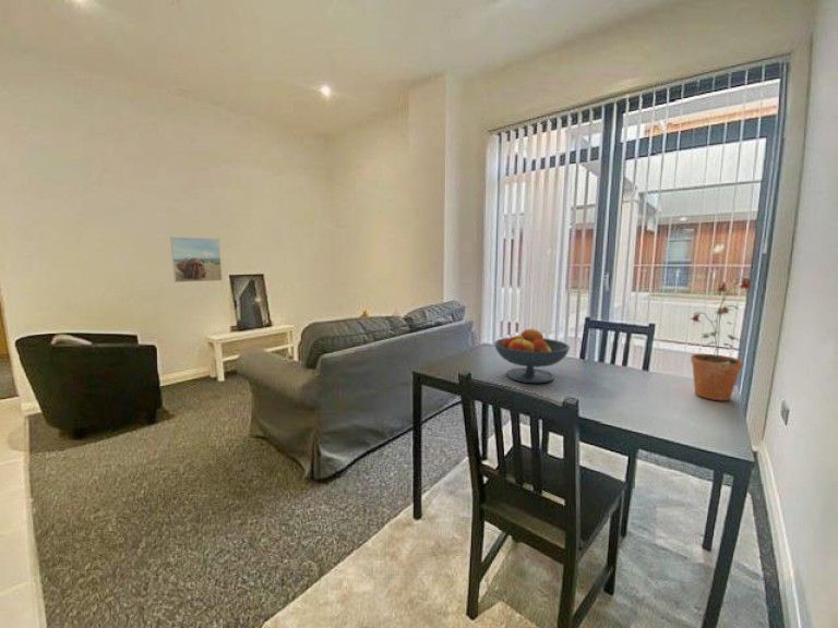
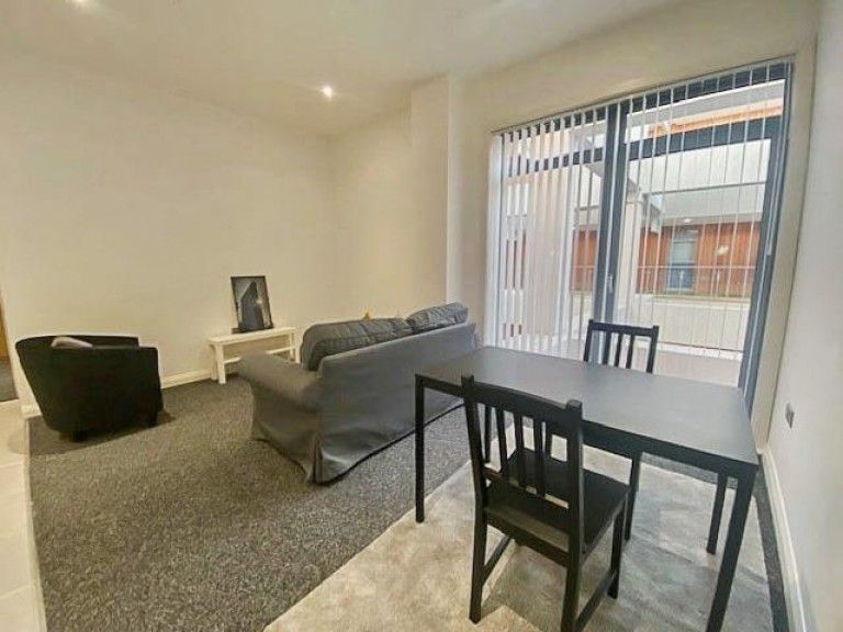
- potted plant [689,276,755,401]
- fruit bowl [493,327,571,384]
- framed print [169,235,224,283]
